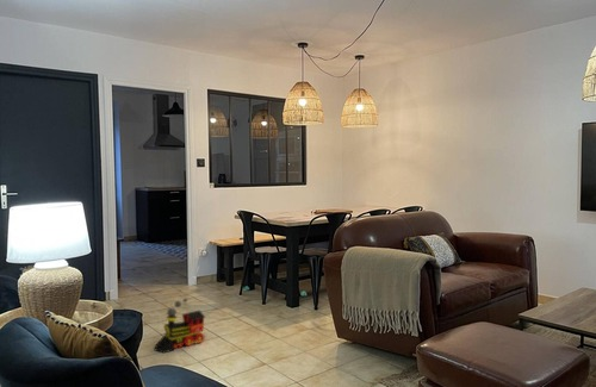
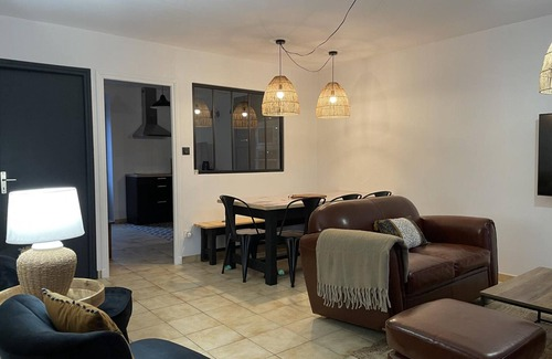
- toy train [154,297,206,354]
